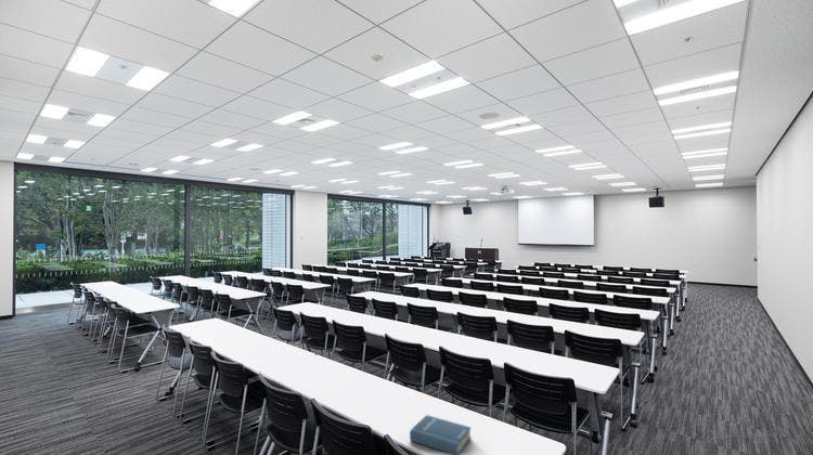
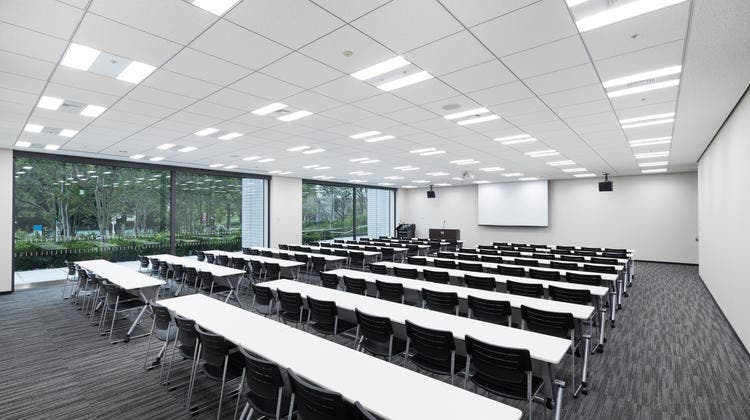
- hardback book [409,414,473,455]
